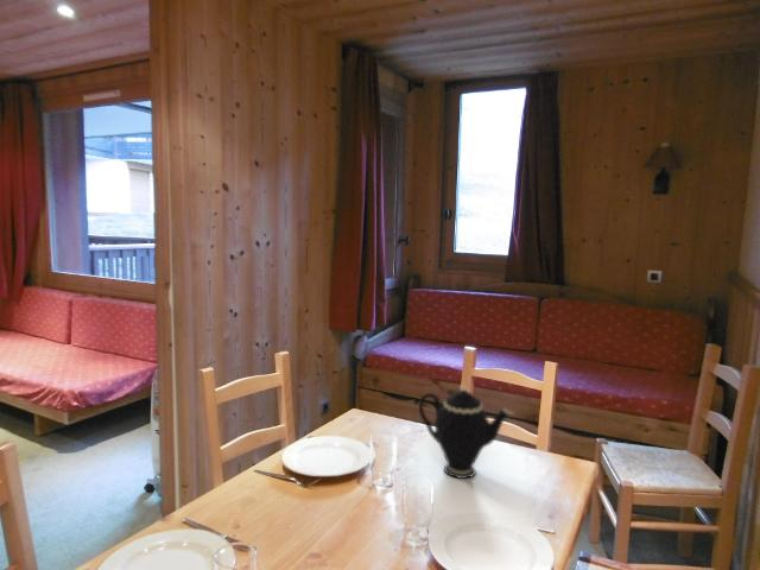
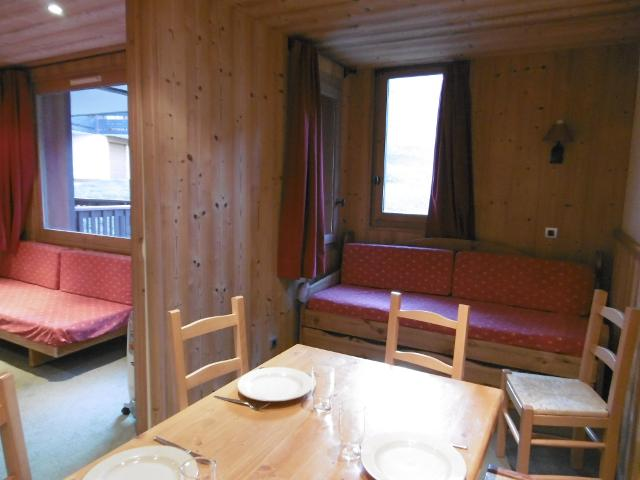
- teapot [418,384,514,480]
